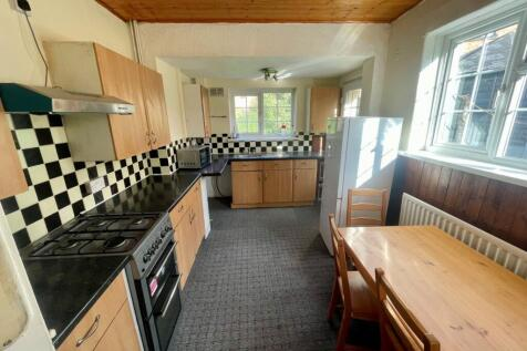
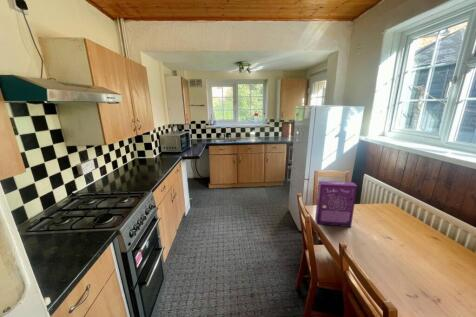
+ cereal box [314,180,358,228]
